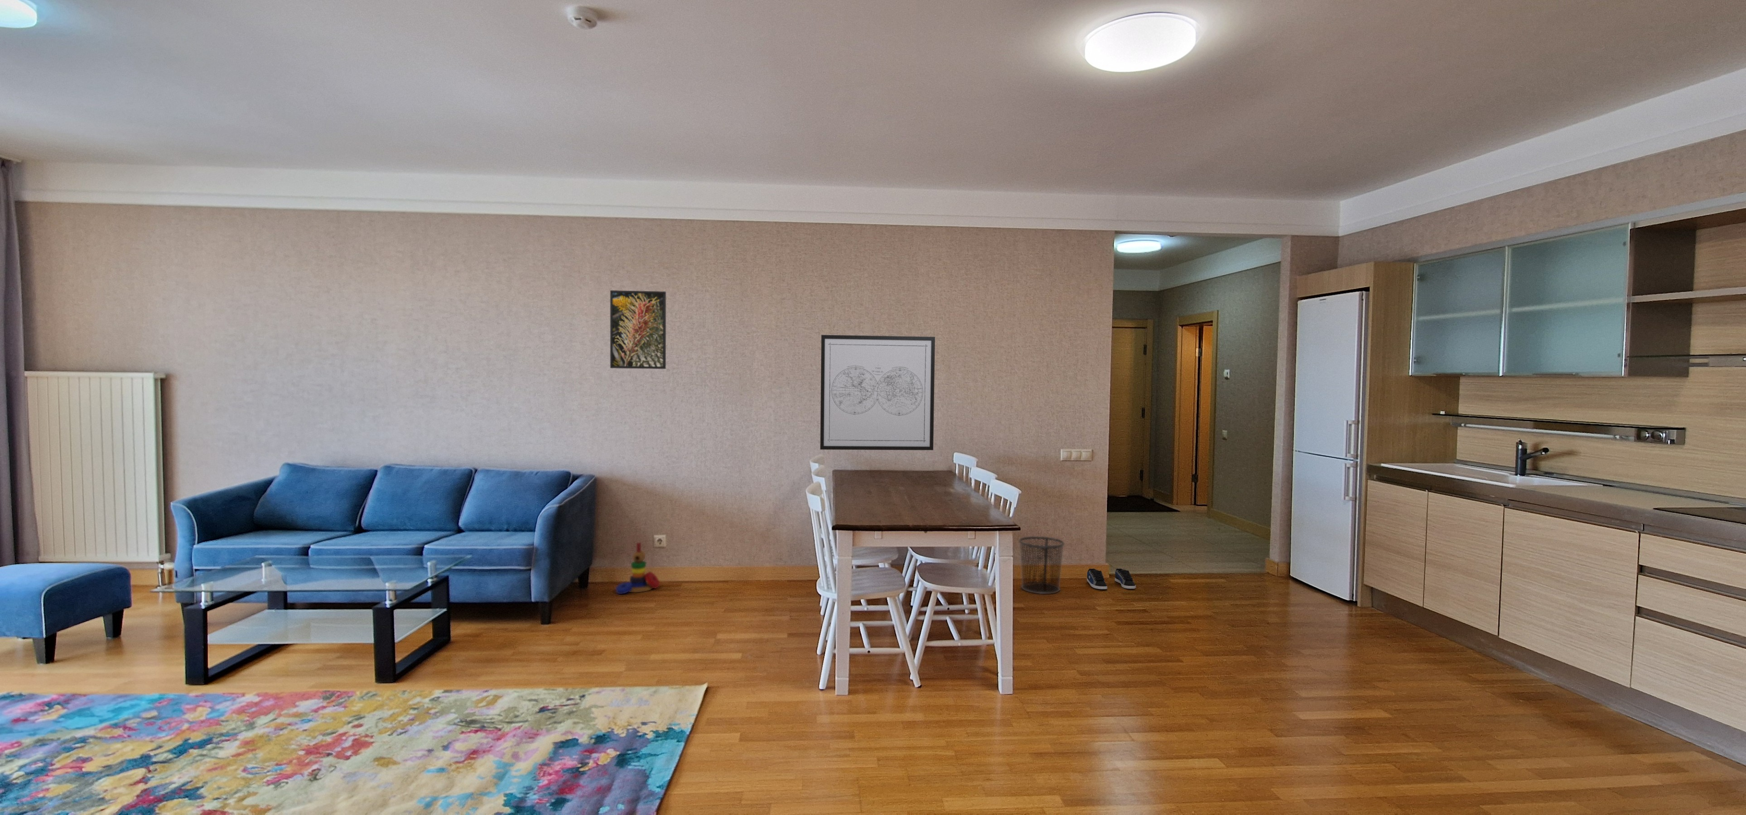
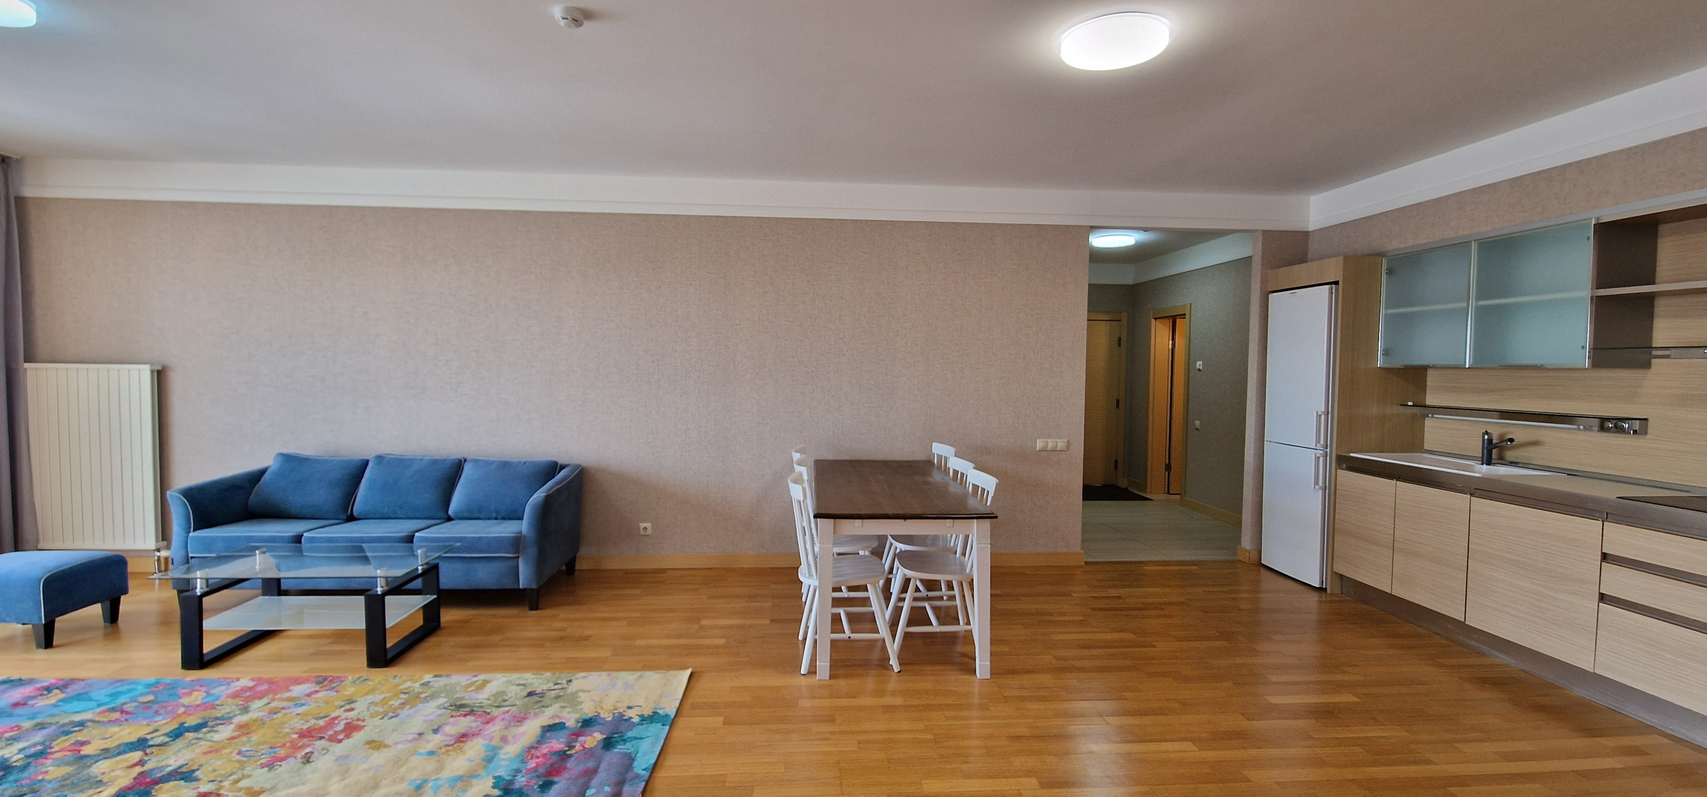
- shoe [1087,568,1136,589]
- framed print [610,289,666,370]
- stacking toy [616,542,660,595]
- wall art [820,335,935,451]
- waste bin [1018,536,1066,595]
